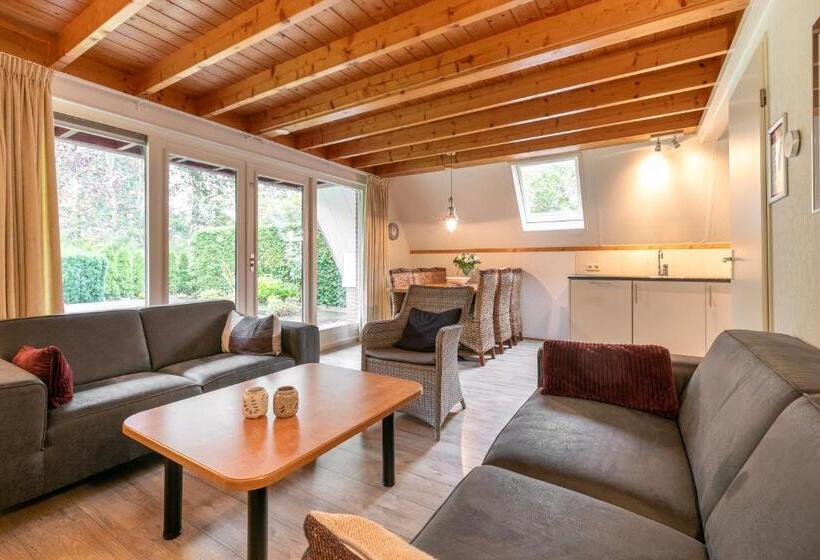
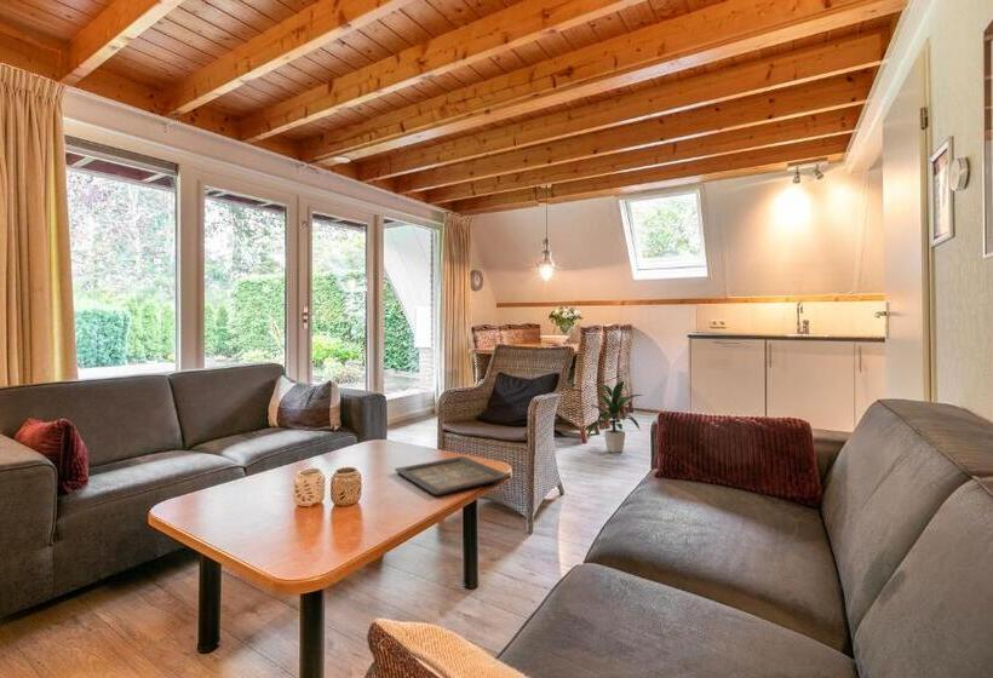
+ indoor plant [586,379,644,454]
+ icon panel [394,455,512,498]
